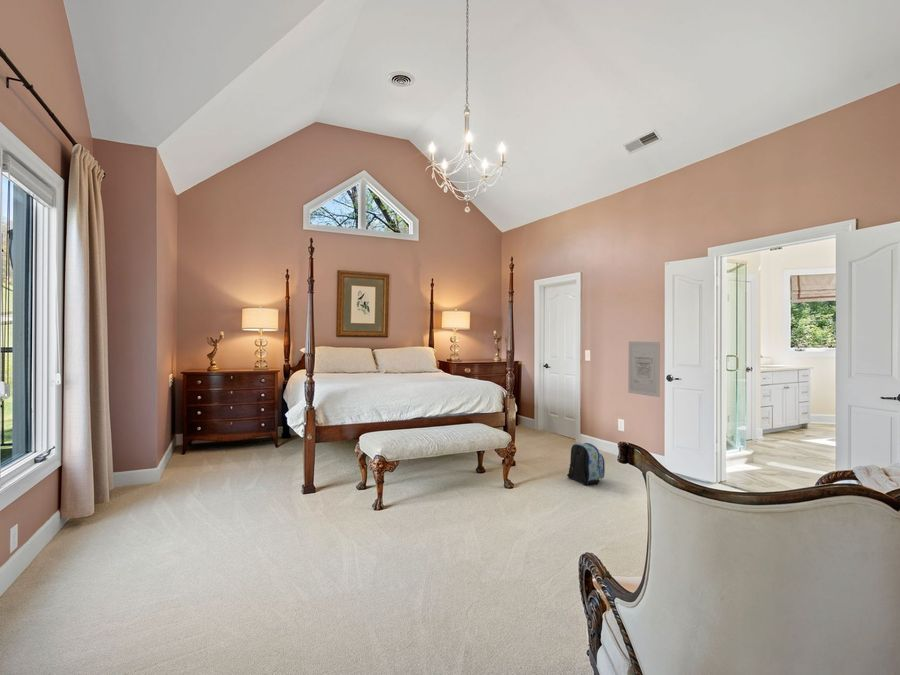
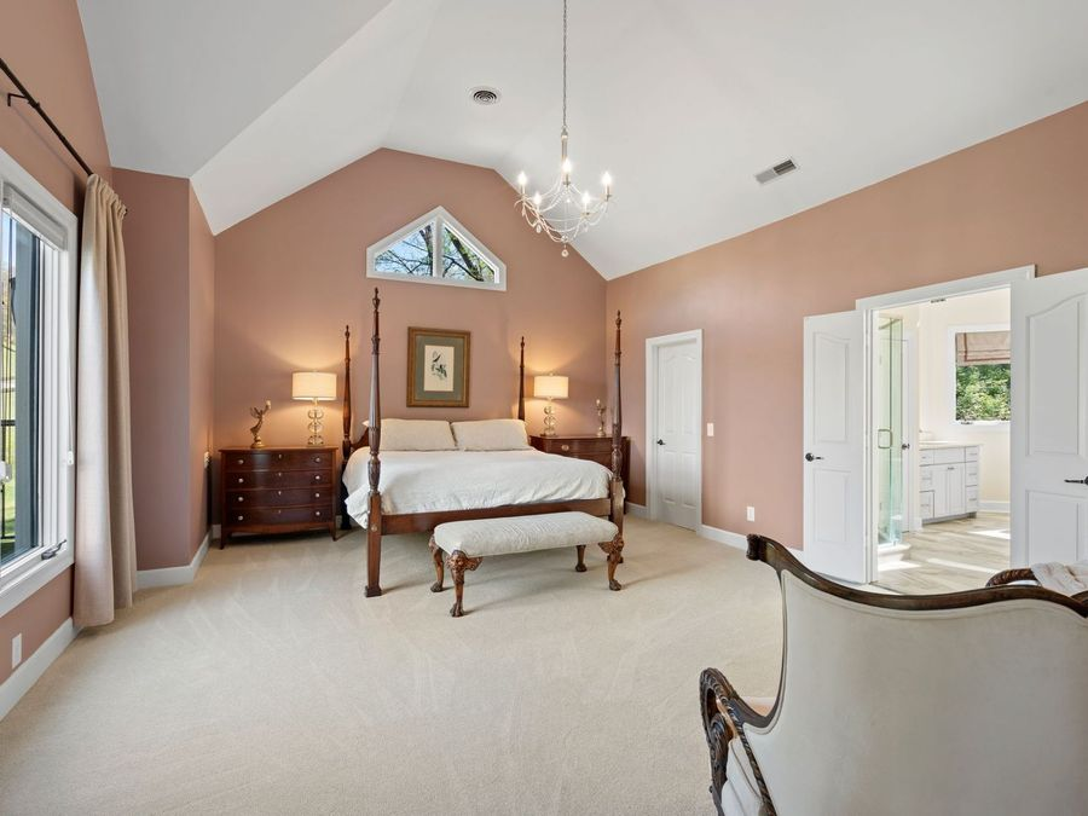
- backpack [566,442,606,486]
- wall art [627,340,661,398]
